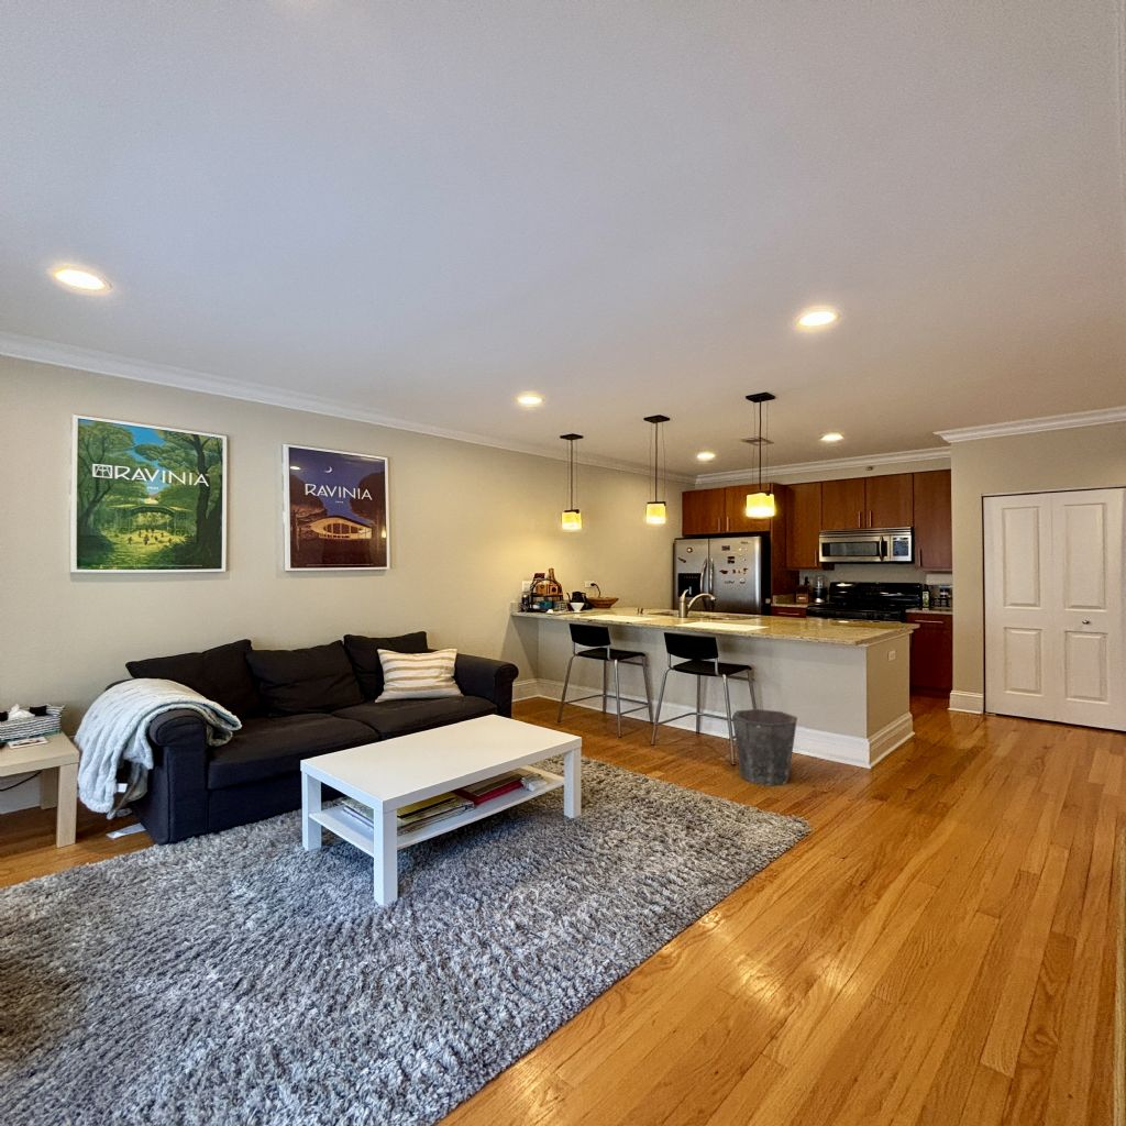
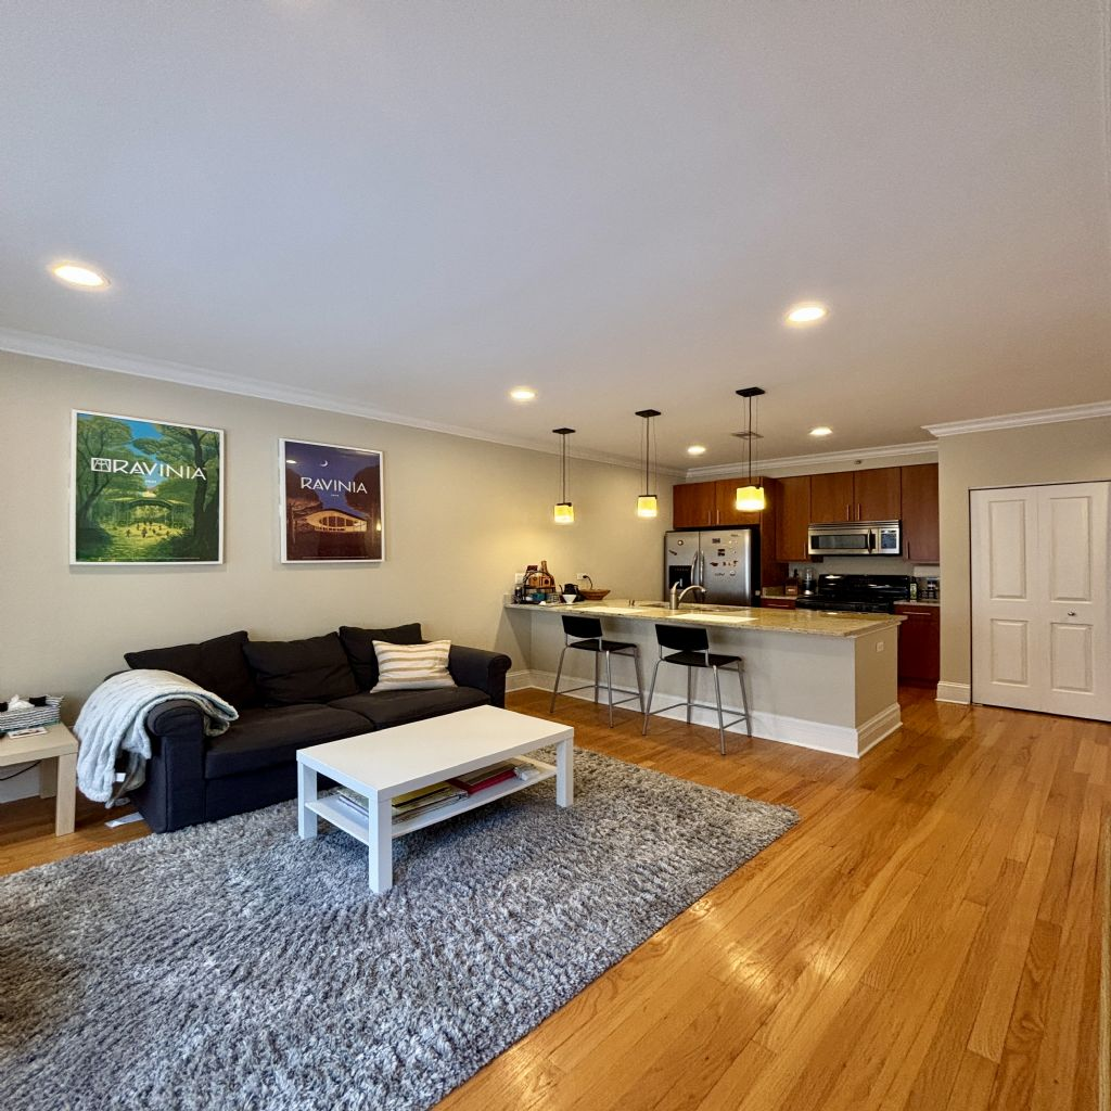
- waste bin [731,708,798,787]
